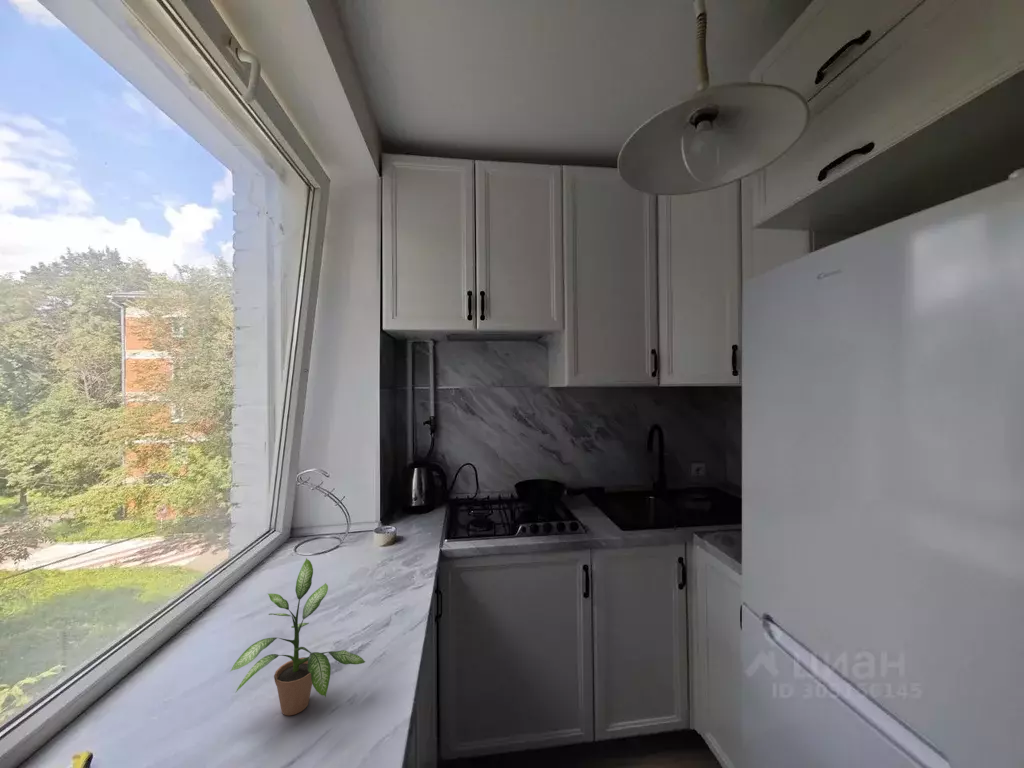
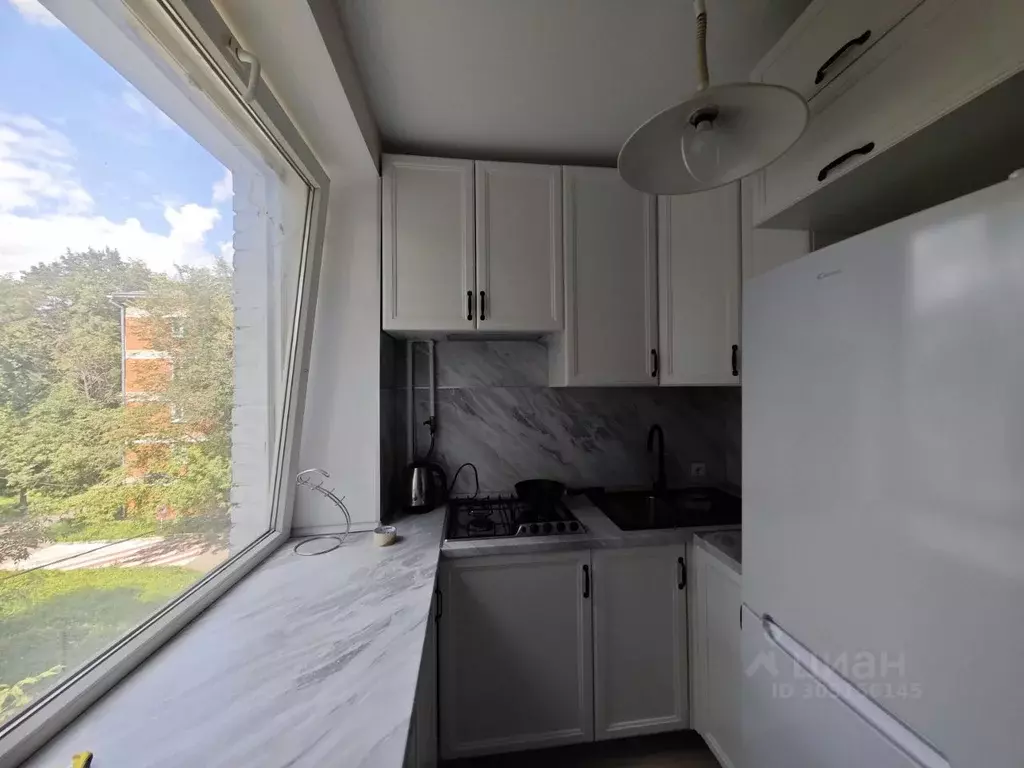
- potted plant [230,557,366,716]
